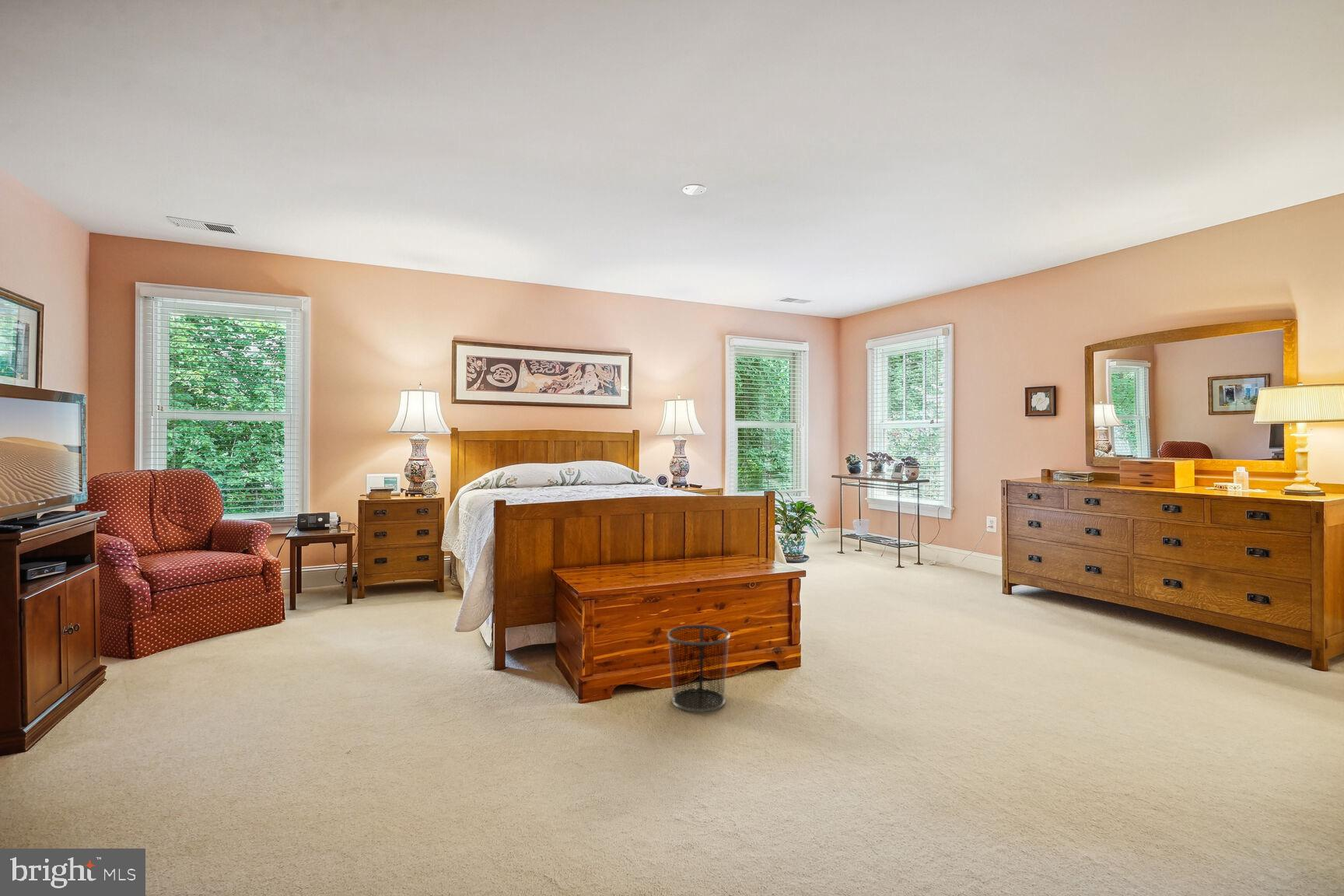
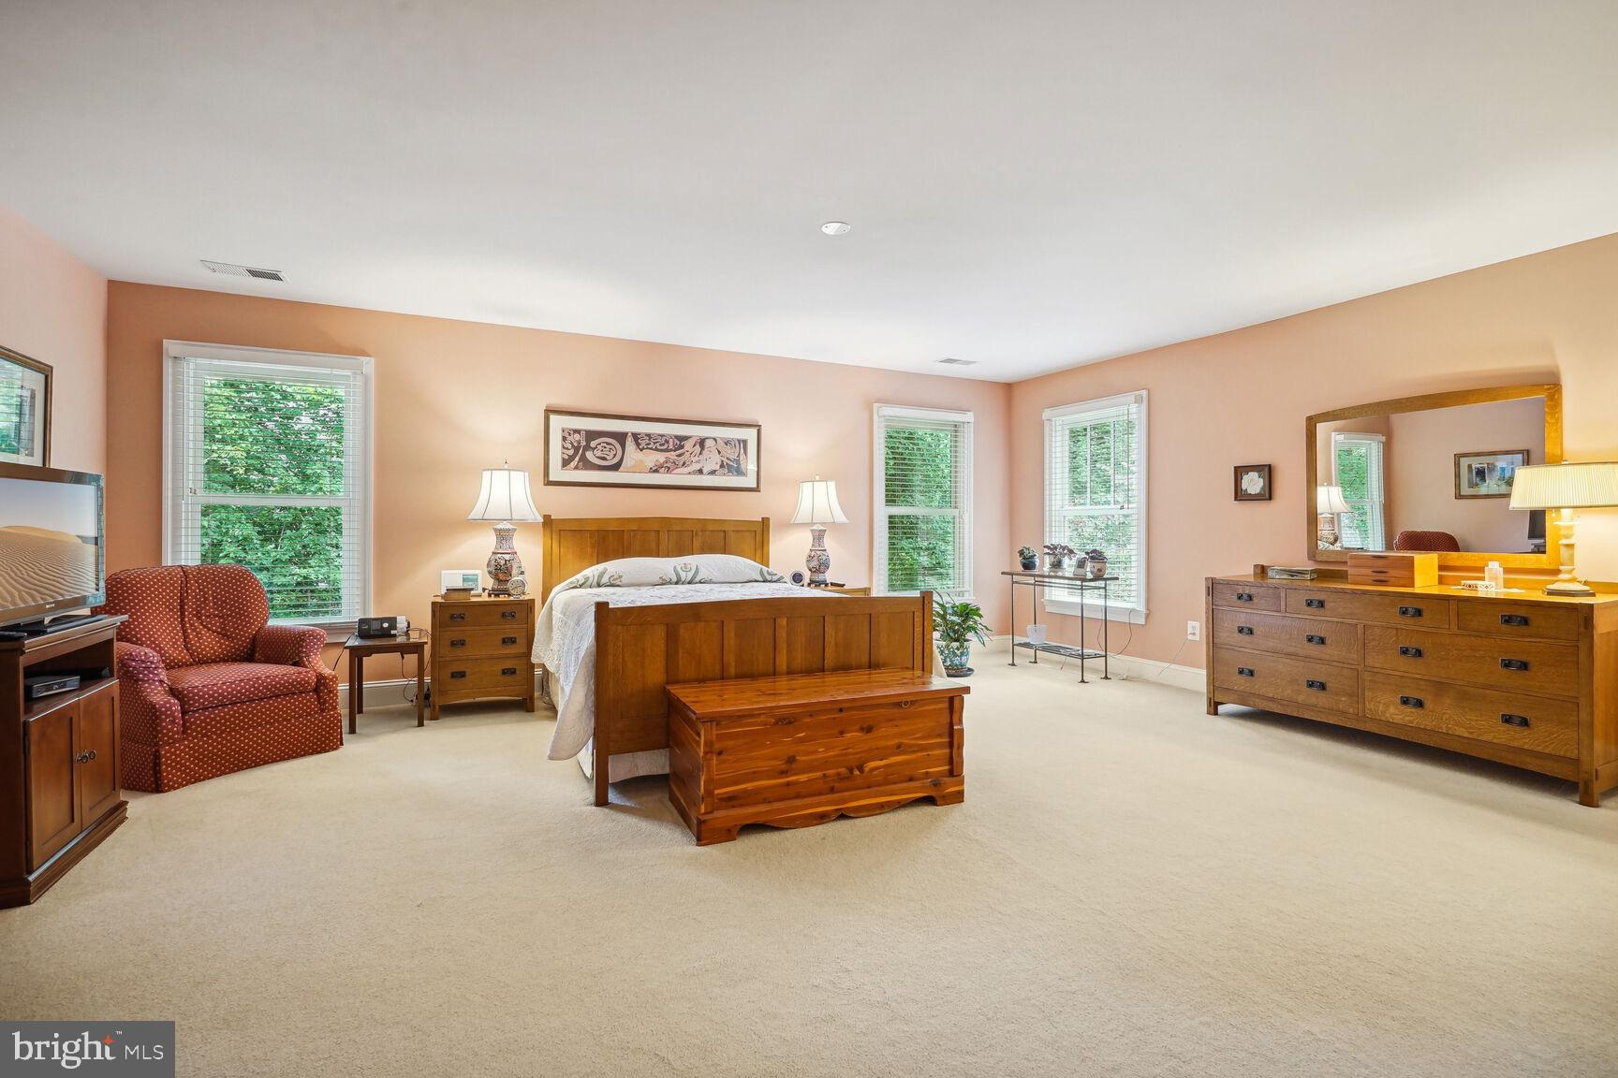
- waste bin [666,624,731,713]
